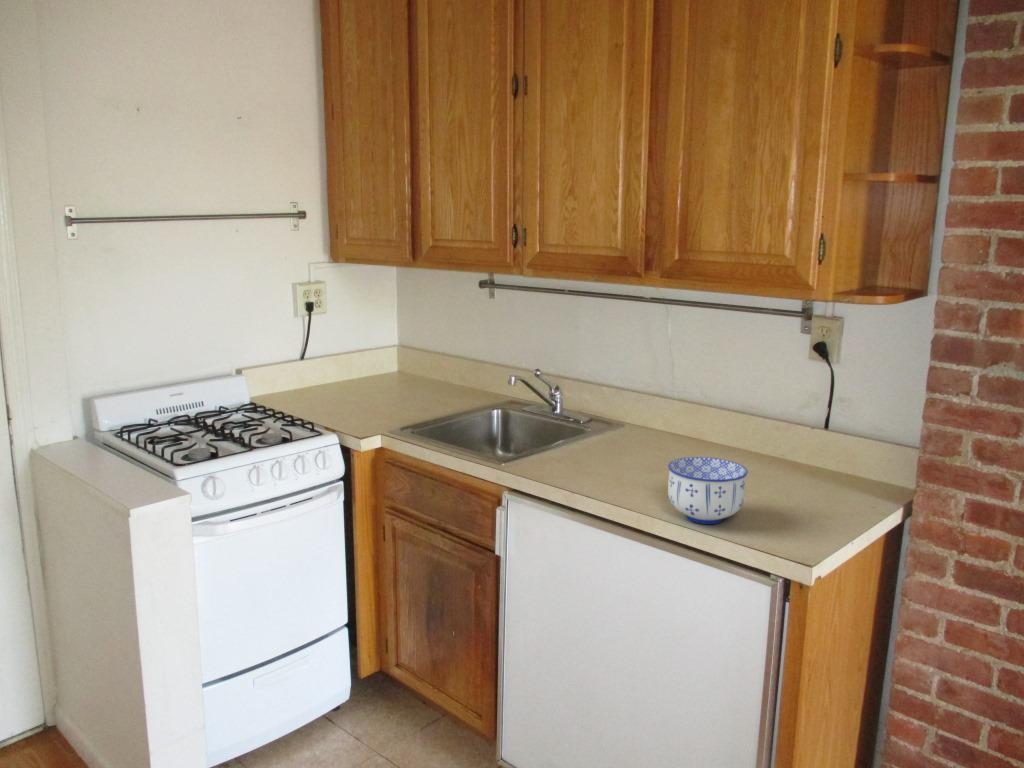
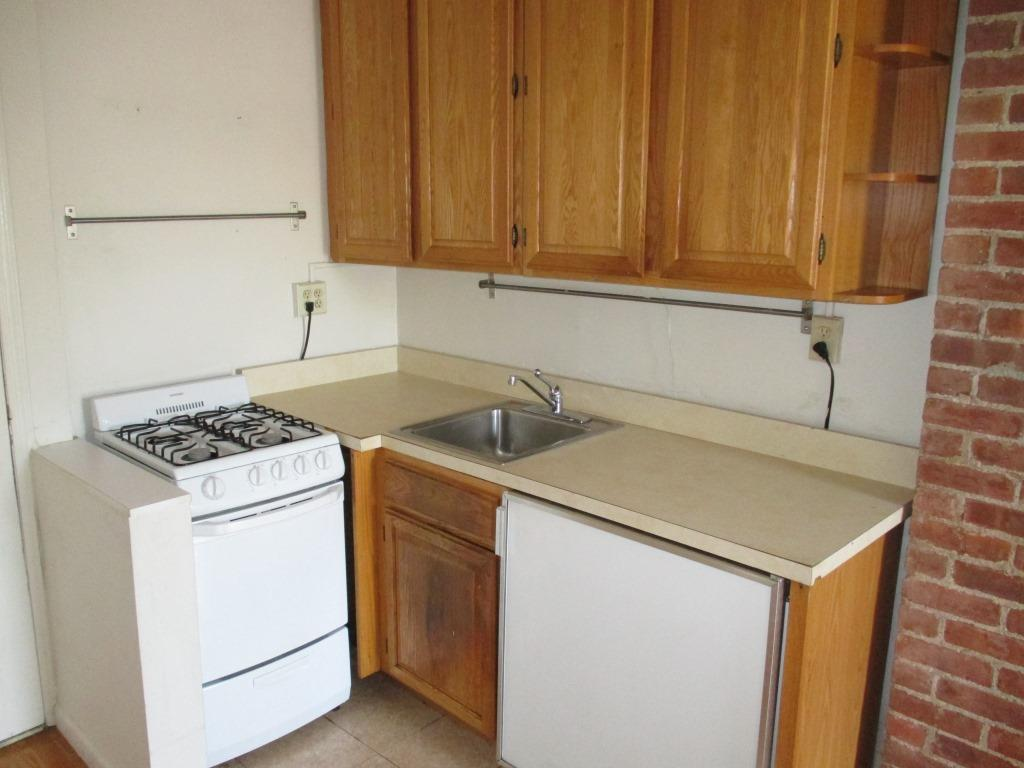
- bowl [667,456,749,525]
